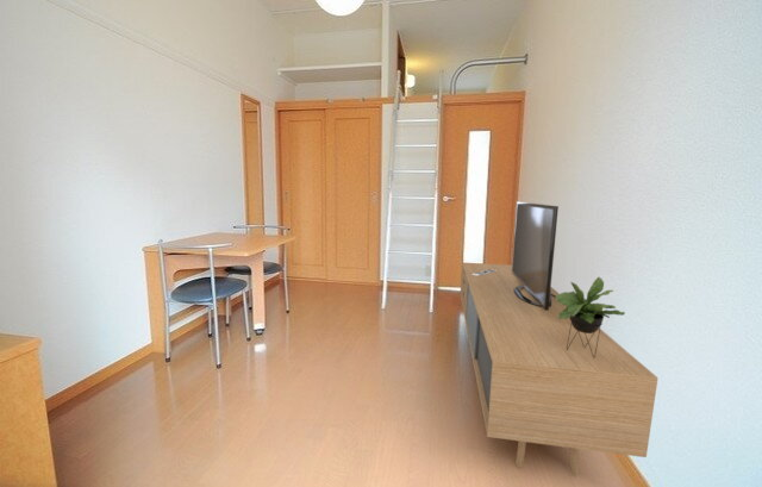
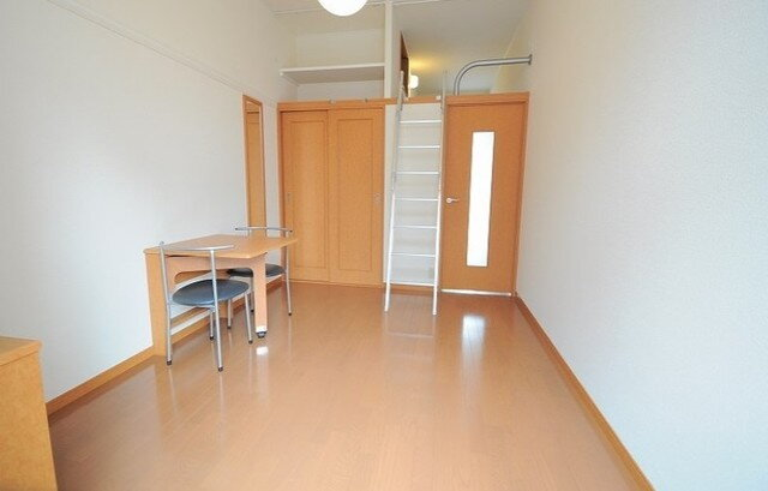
- media console [460,200,660,477]
